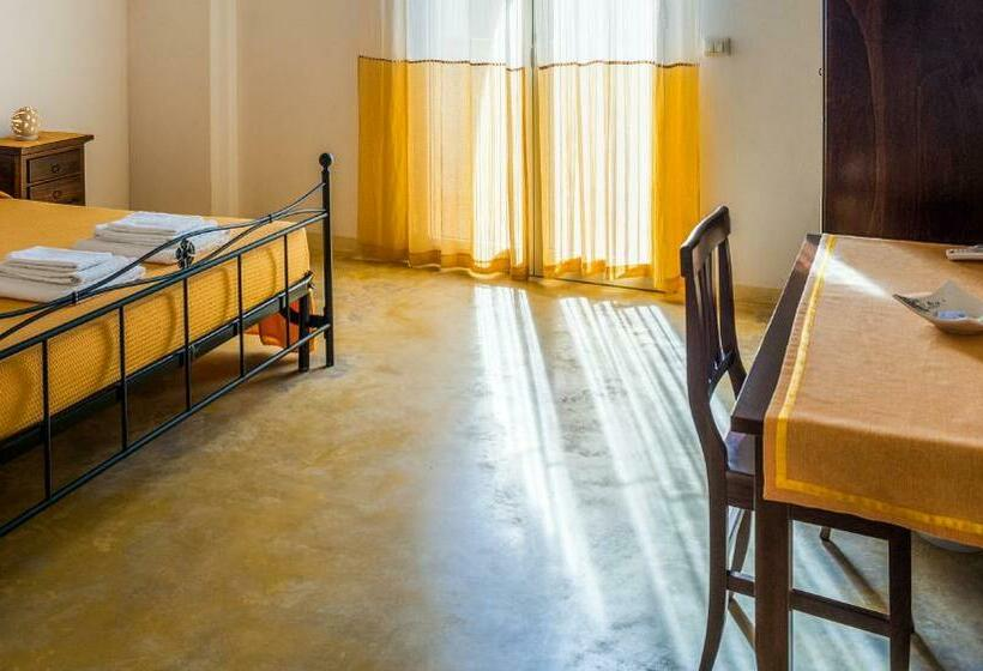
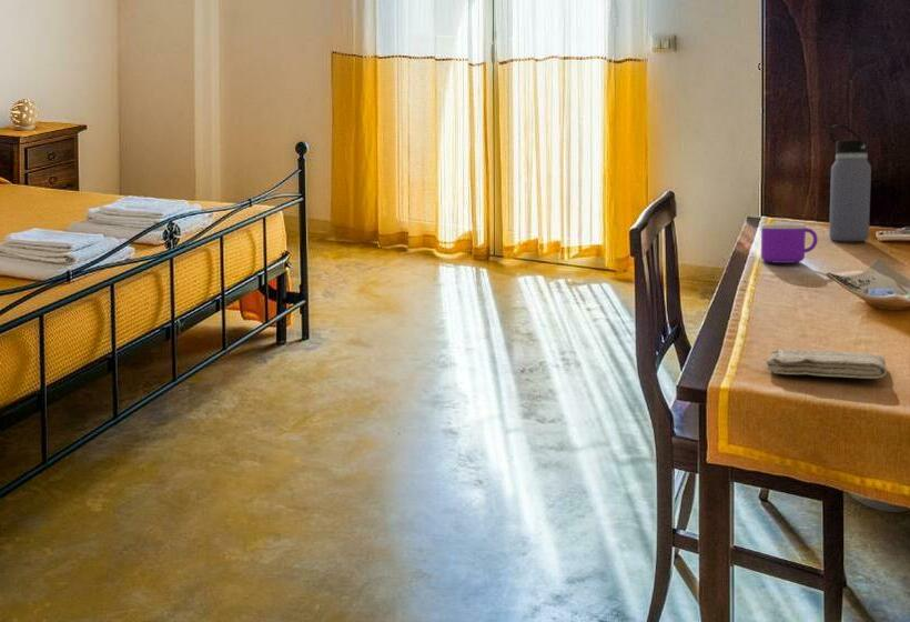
+ washcloth [766,348,888,380]
+ mug [760,222,819,264]
+ water bottle [828,123,872,242]
